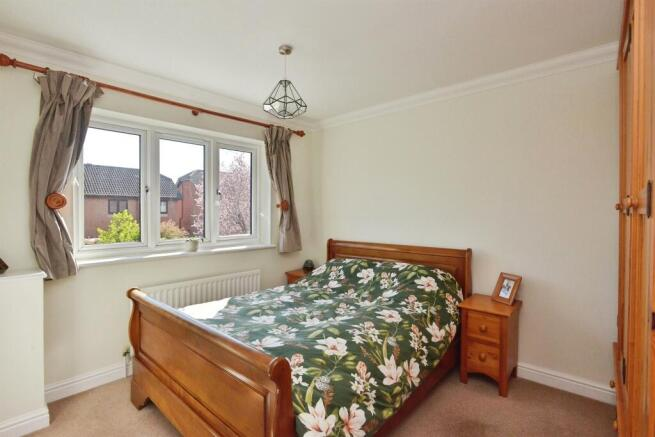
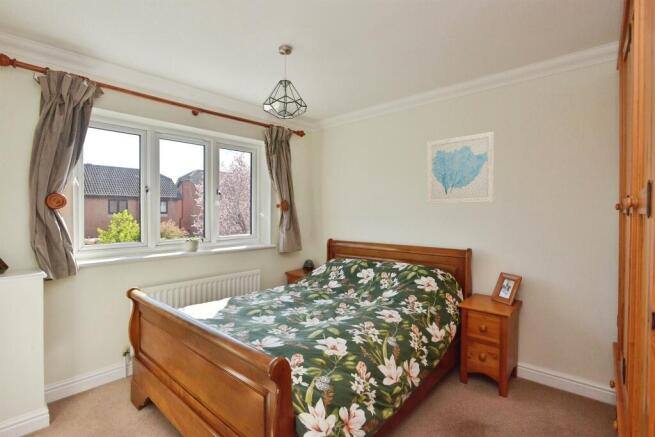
+ wall art [426,131,495,205]
